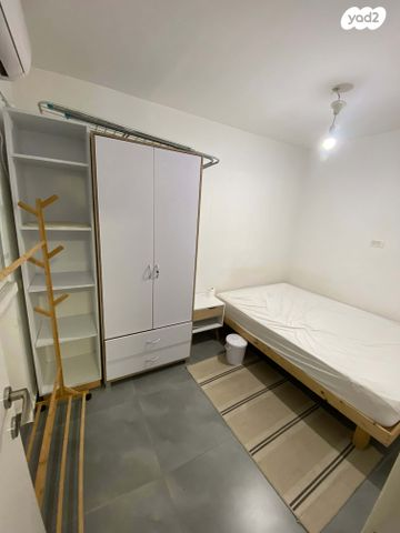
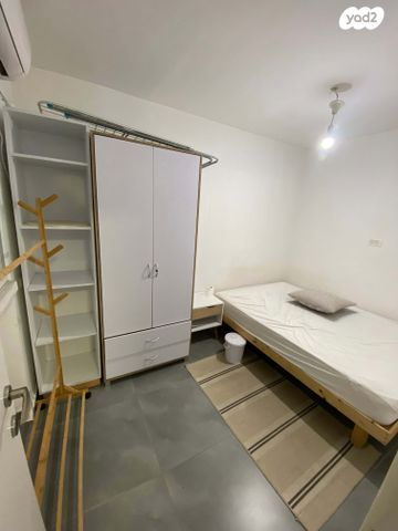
+ pillow [286,288,358,314]
